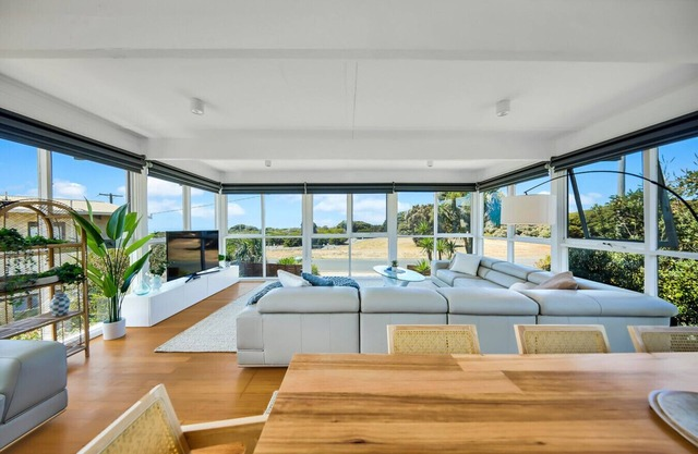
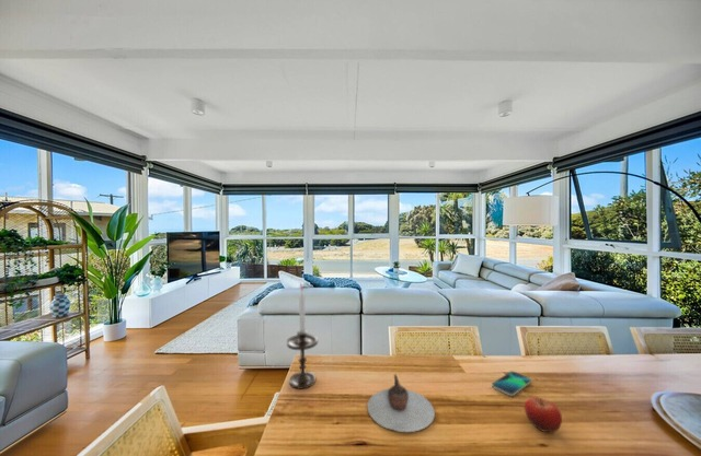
+ smartphone [491,370,532,397]
+ candlestick [286,281,319,390]
+ teapot [366,373,436,433]
+ fruit [524,396,563,433]
